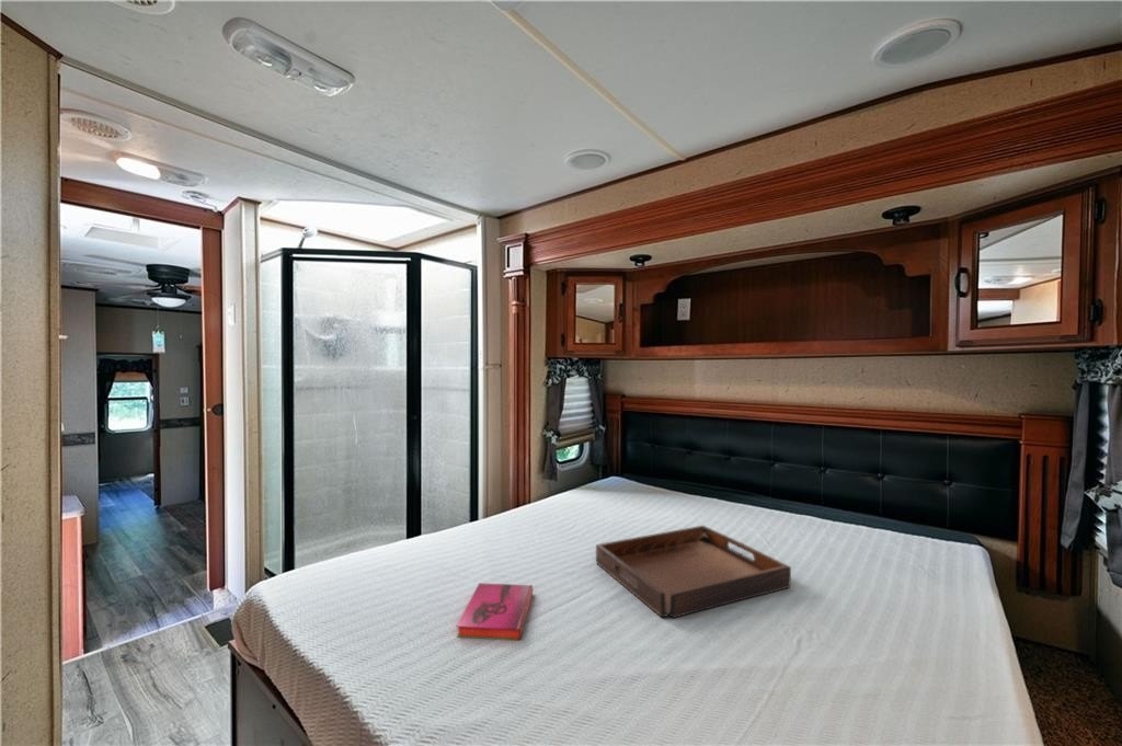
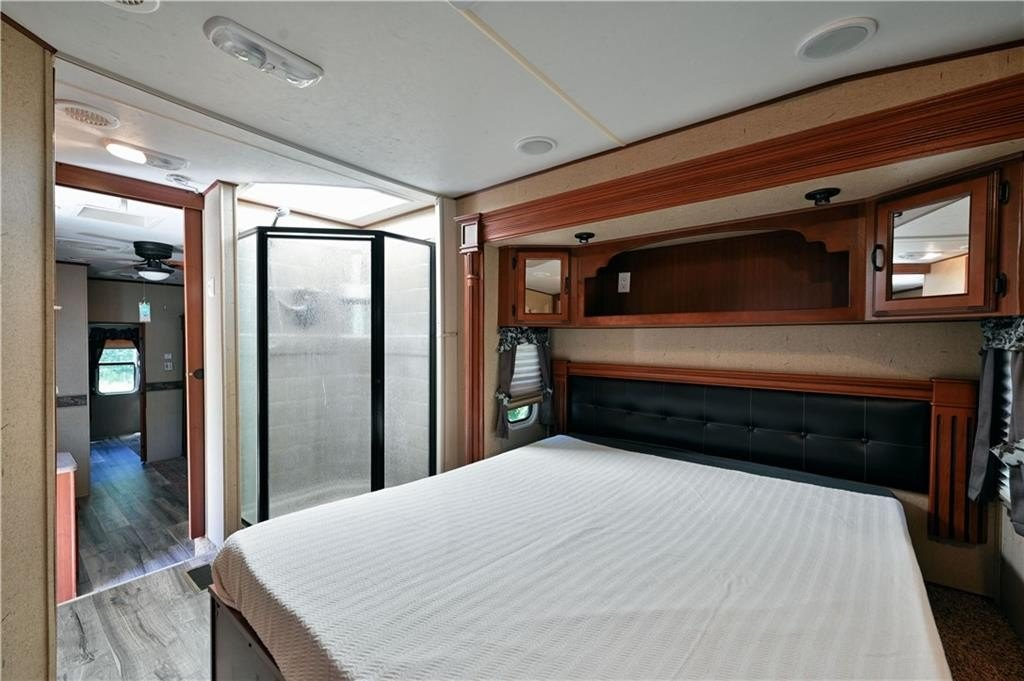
- serving tray [595,525,792,619]
- hardback book [455,582,535,642]
